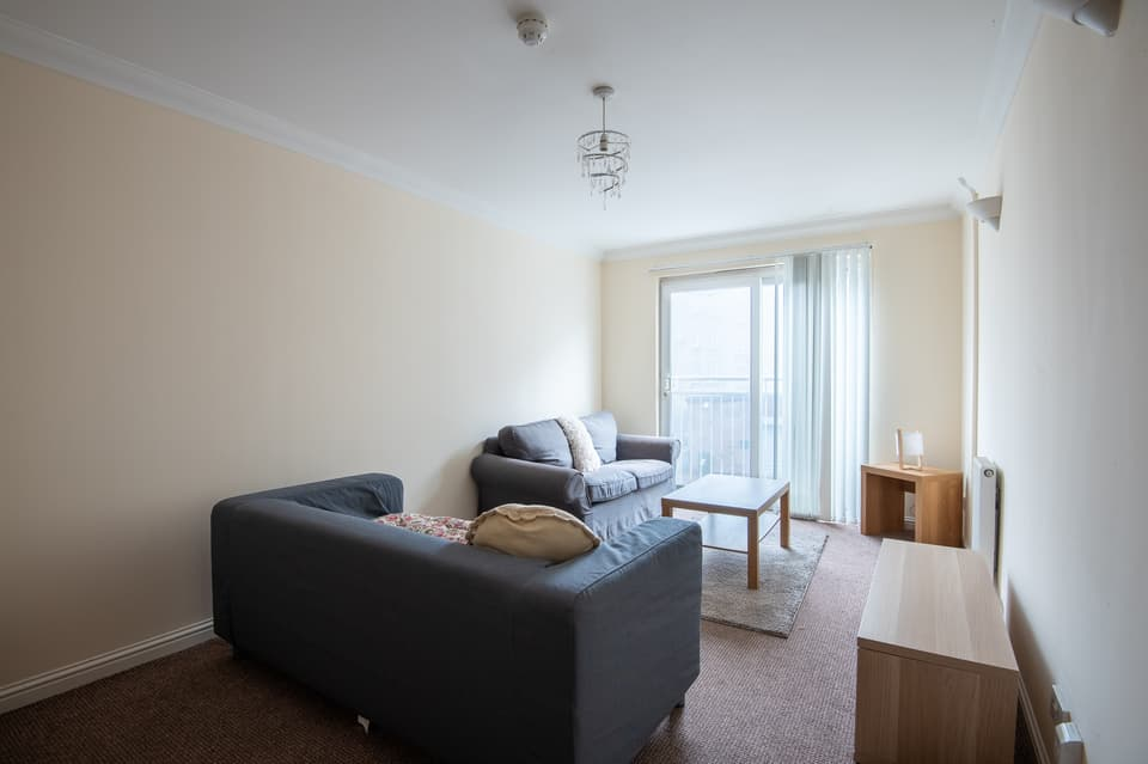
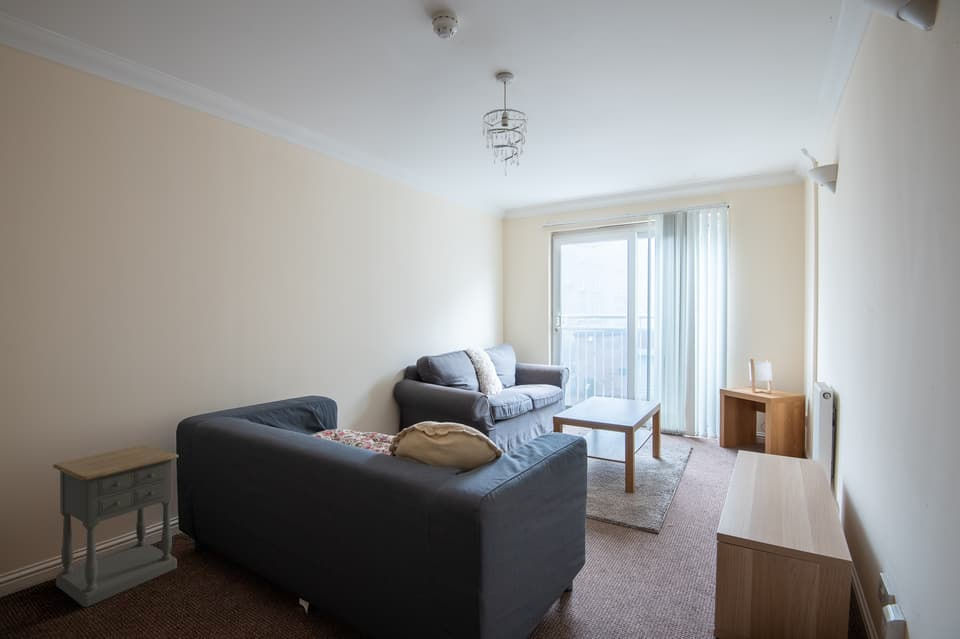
+ nightstand [52,444,179,608]
